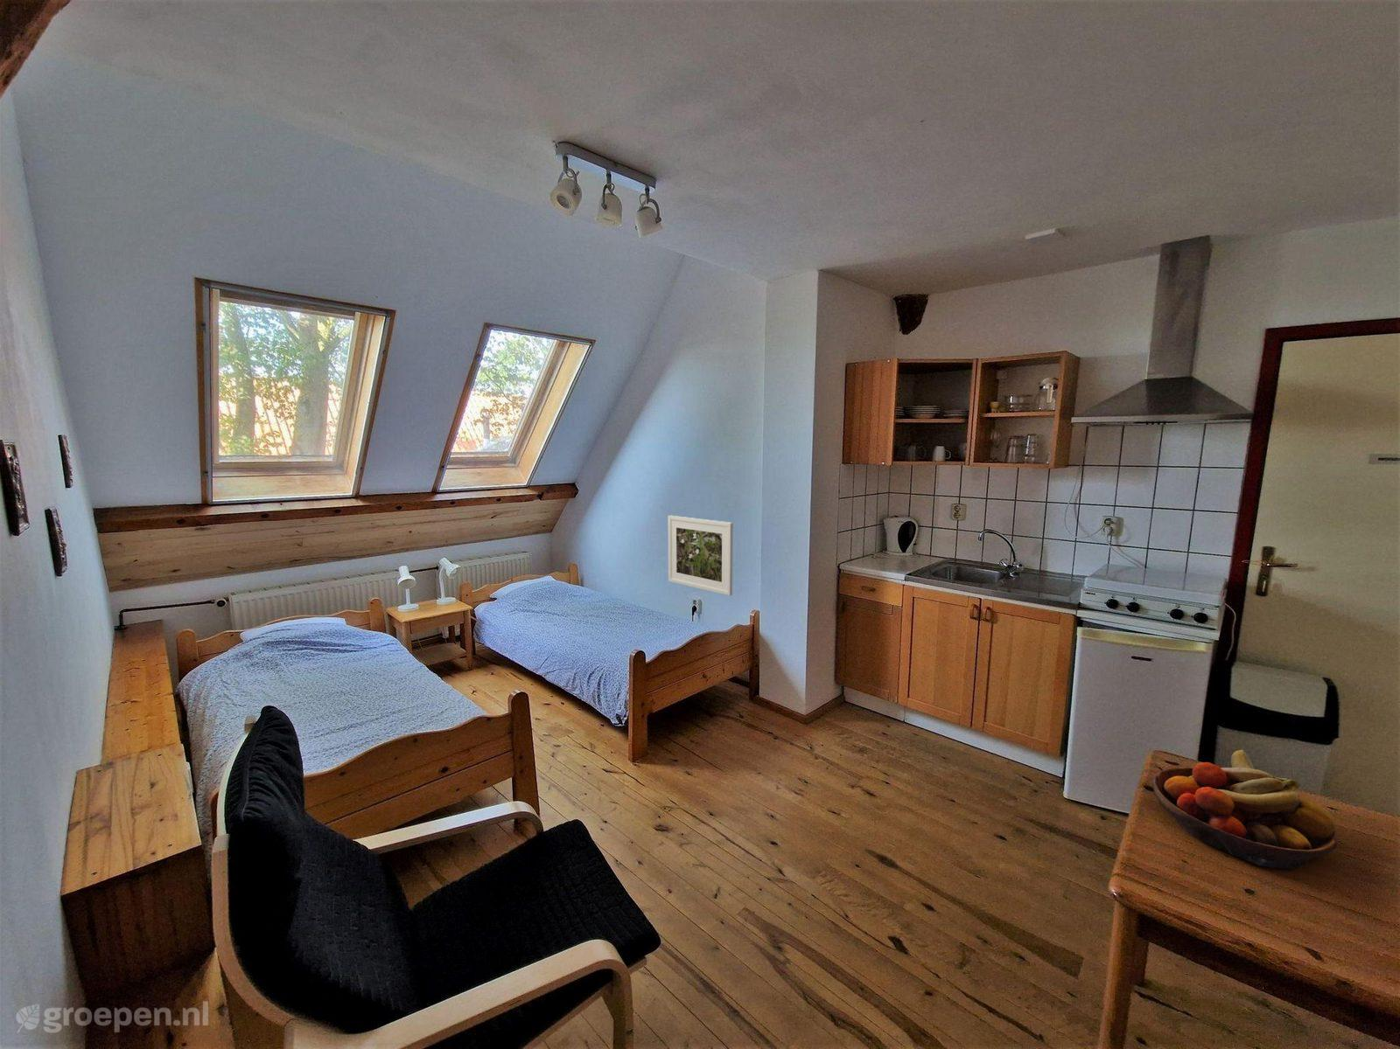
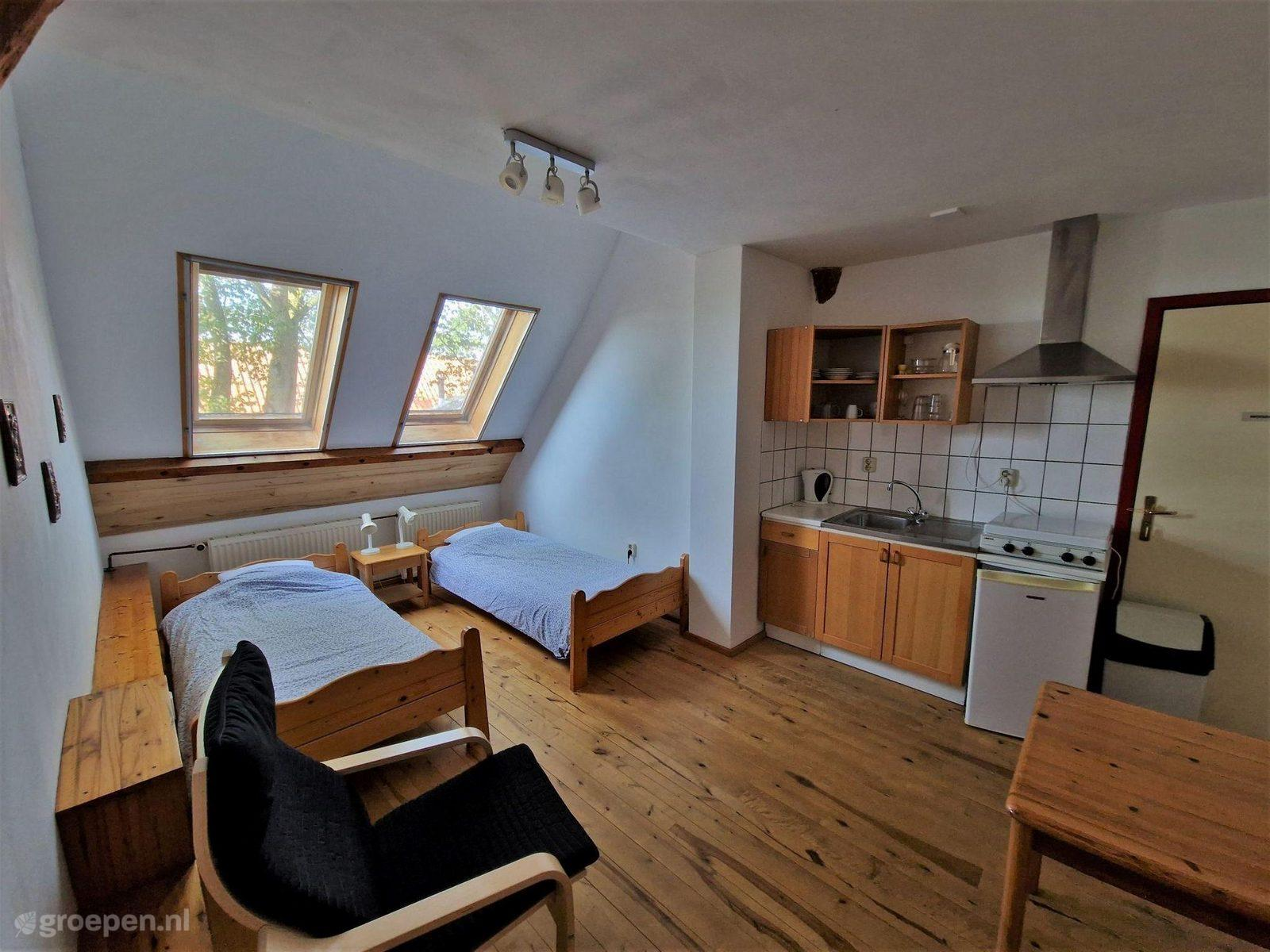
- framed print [668,515,734,596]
- fruit bowl [1152,748,1338,870]
